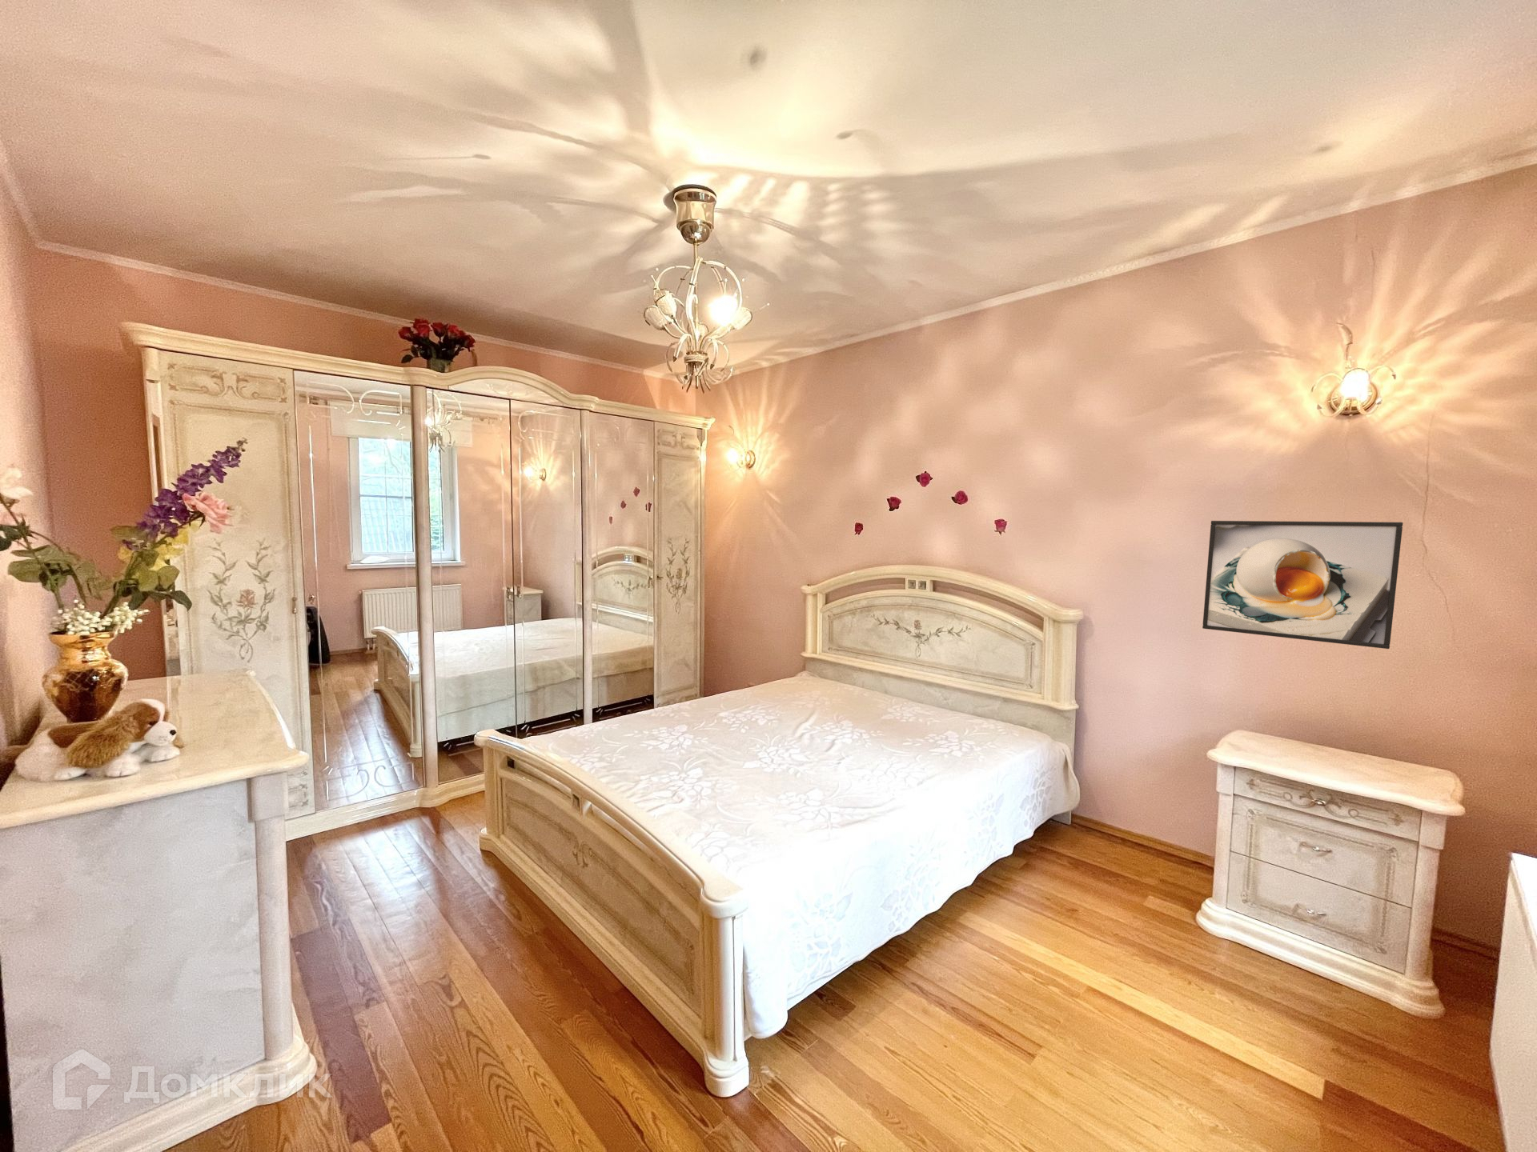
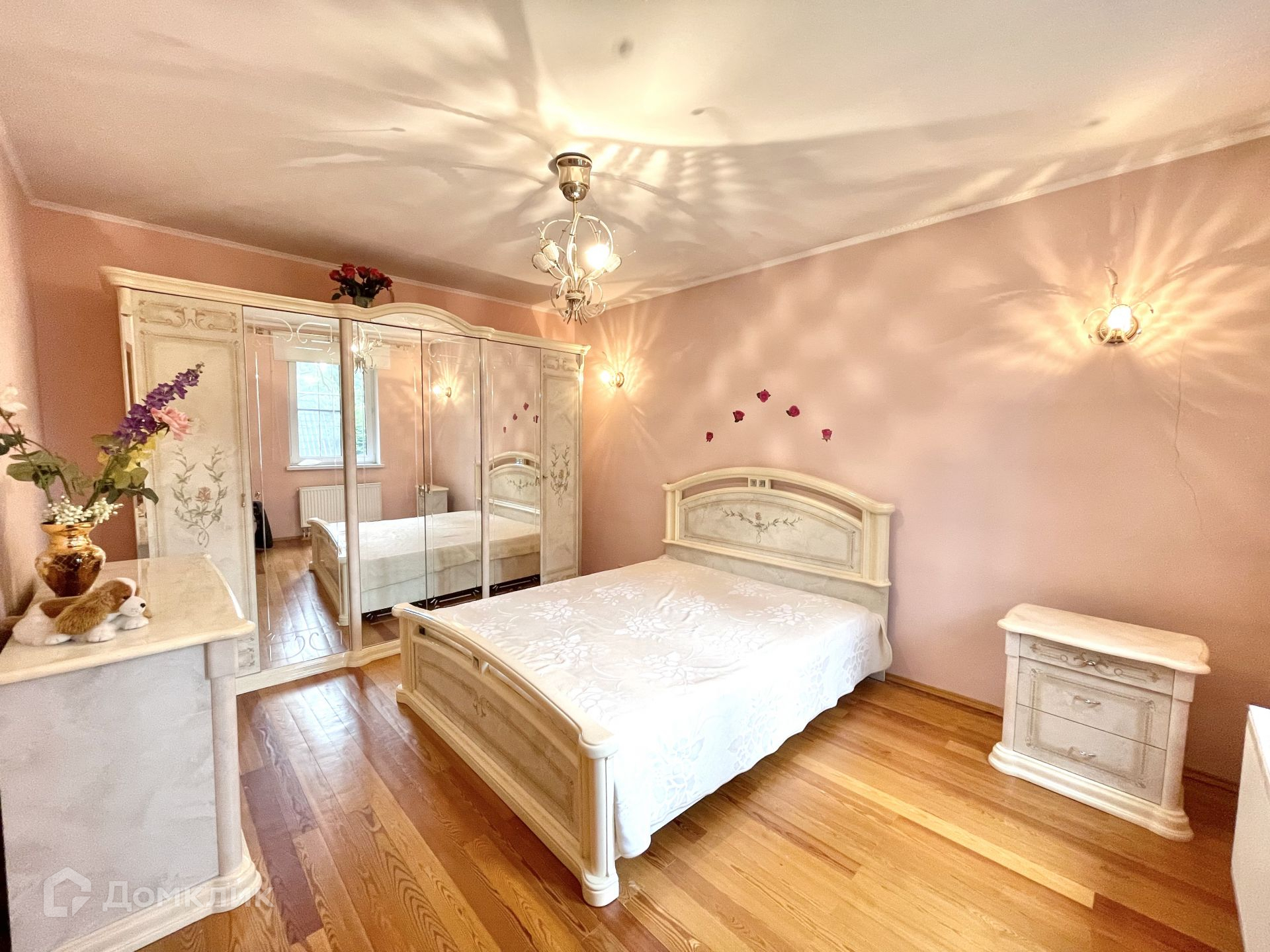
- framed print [1202,520,1404,650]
